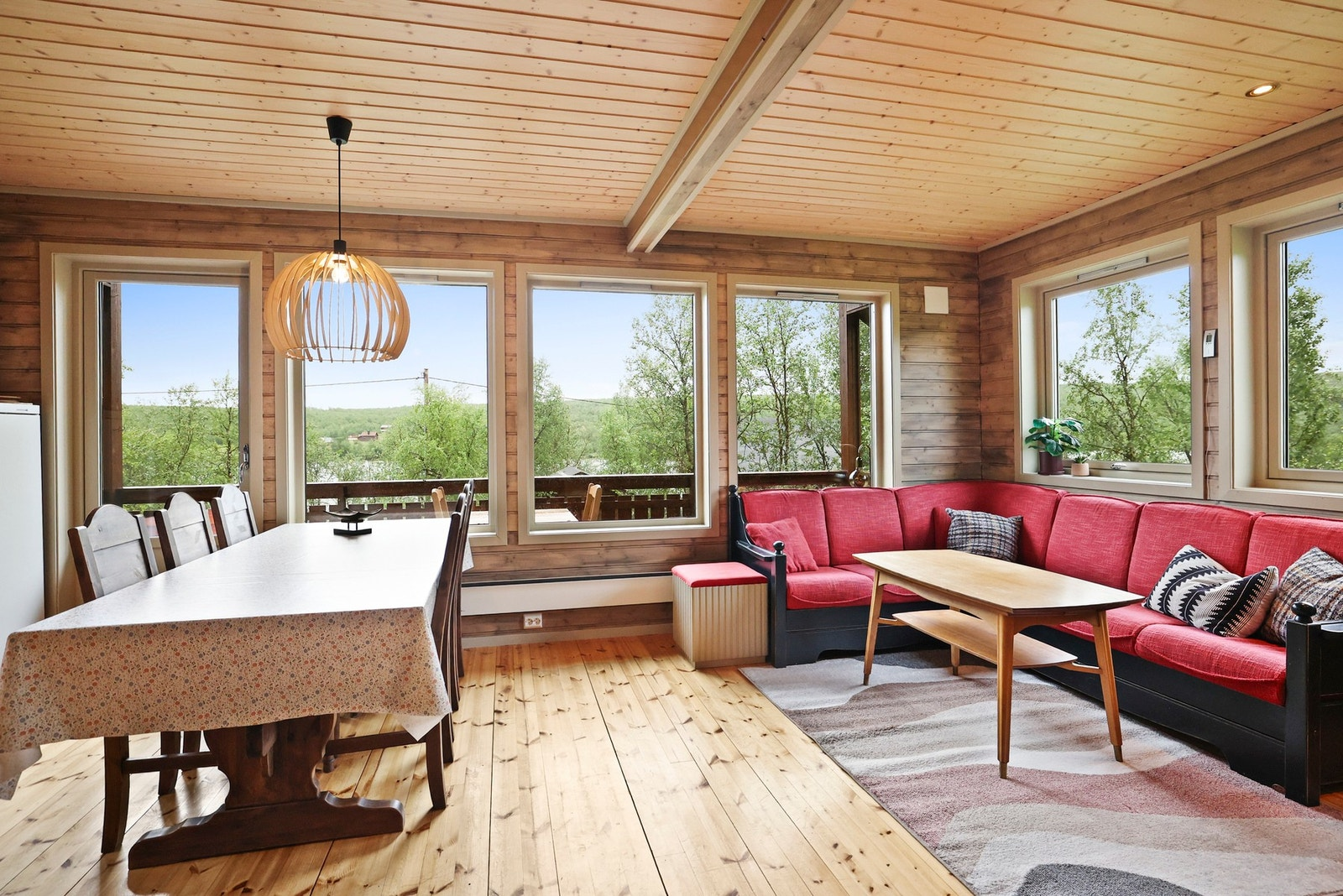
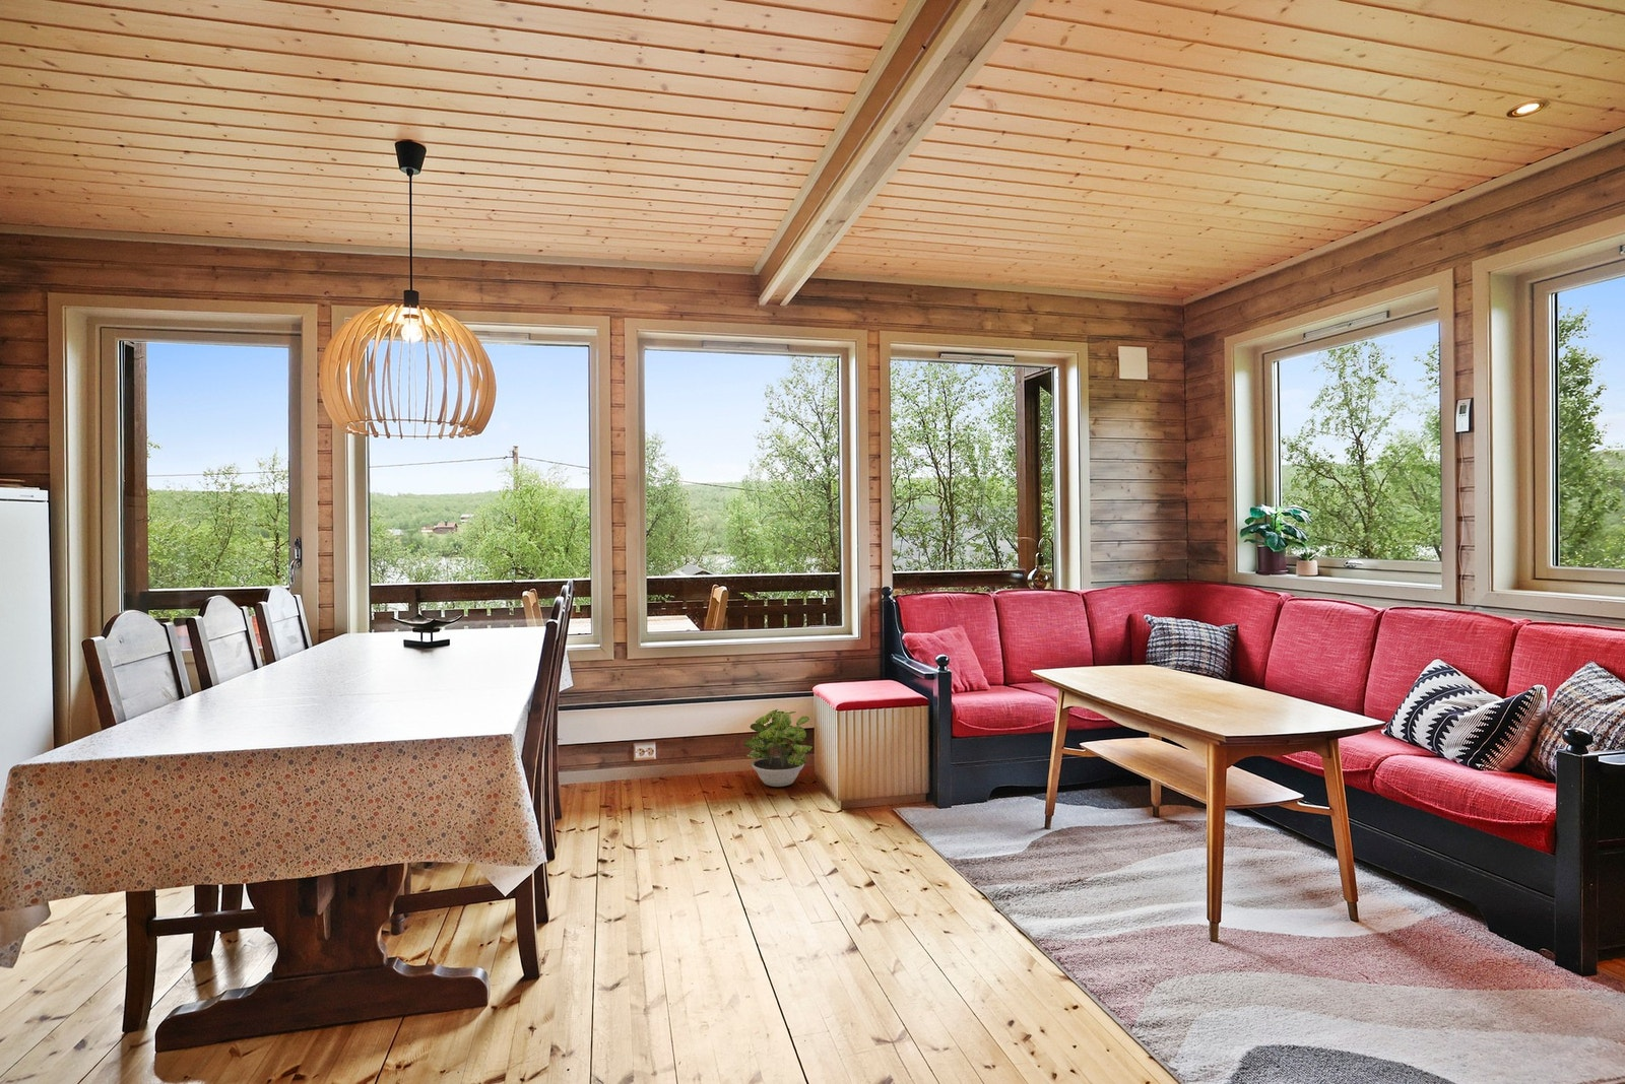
+ potted plant [743,709,813,788]
